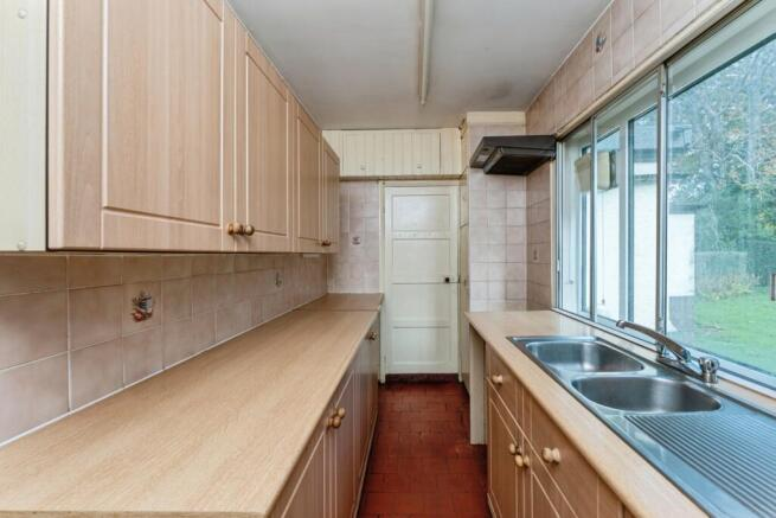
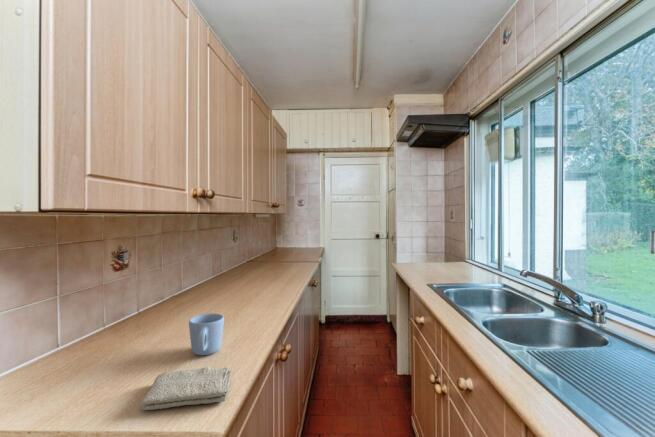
+ washcloth [140,366,233,411]
+ mug [188,313,225,356]
